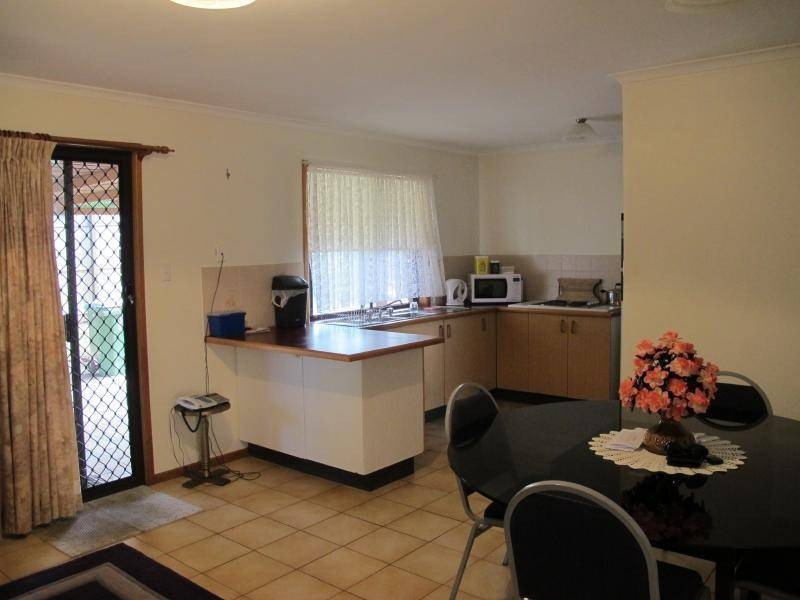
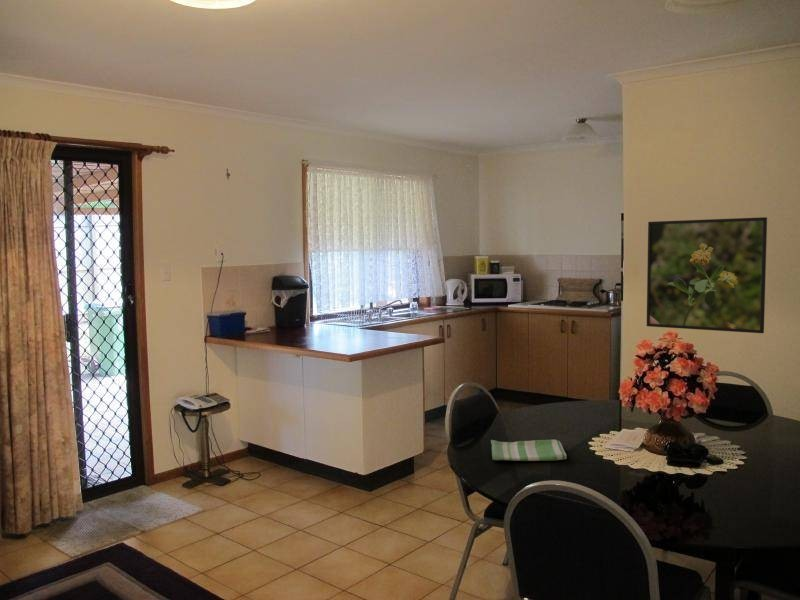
+ dish towel [490,439,568,462]
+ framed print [646,216,768,334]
